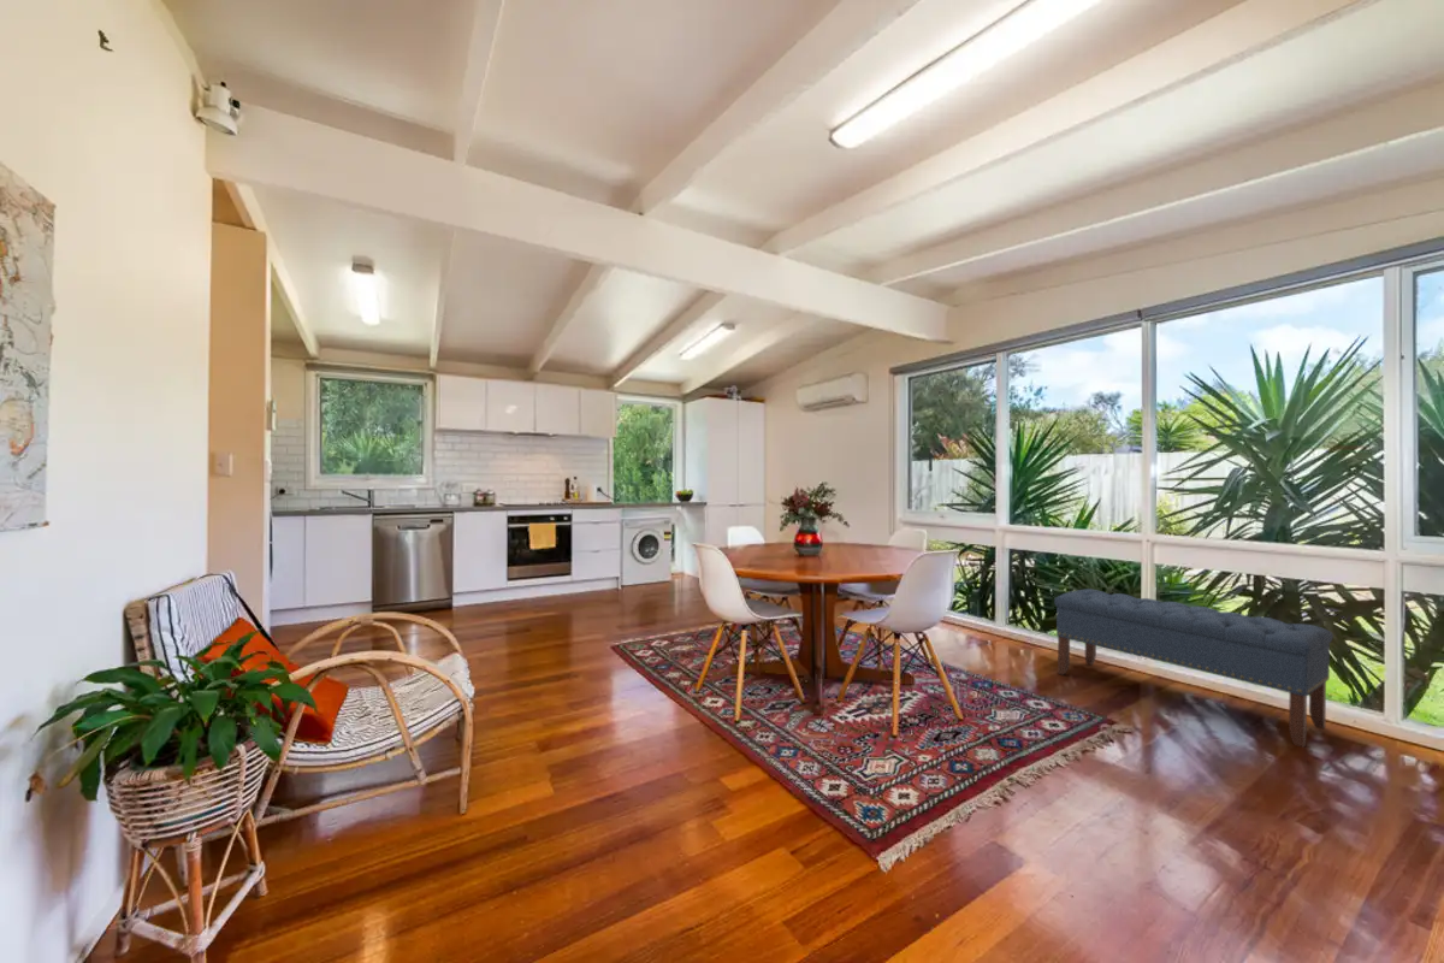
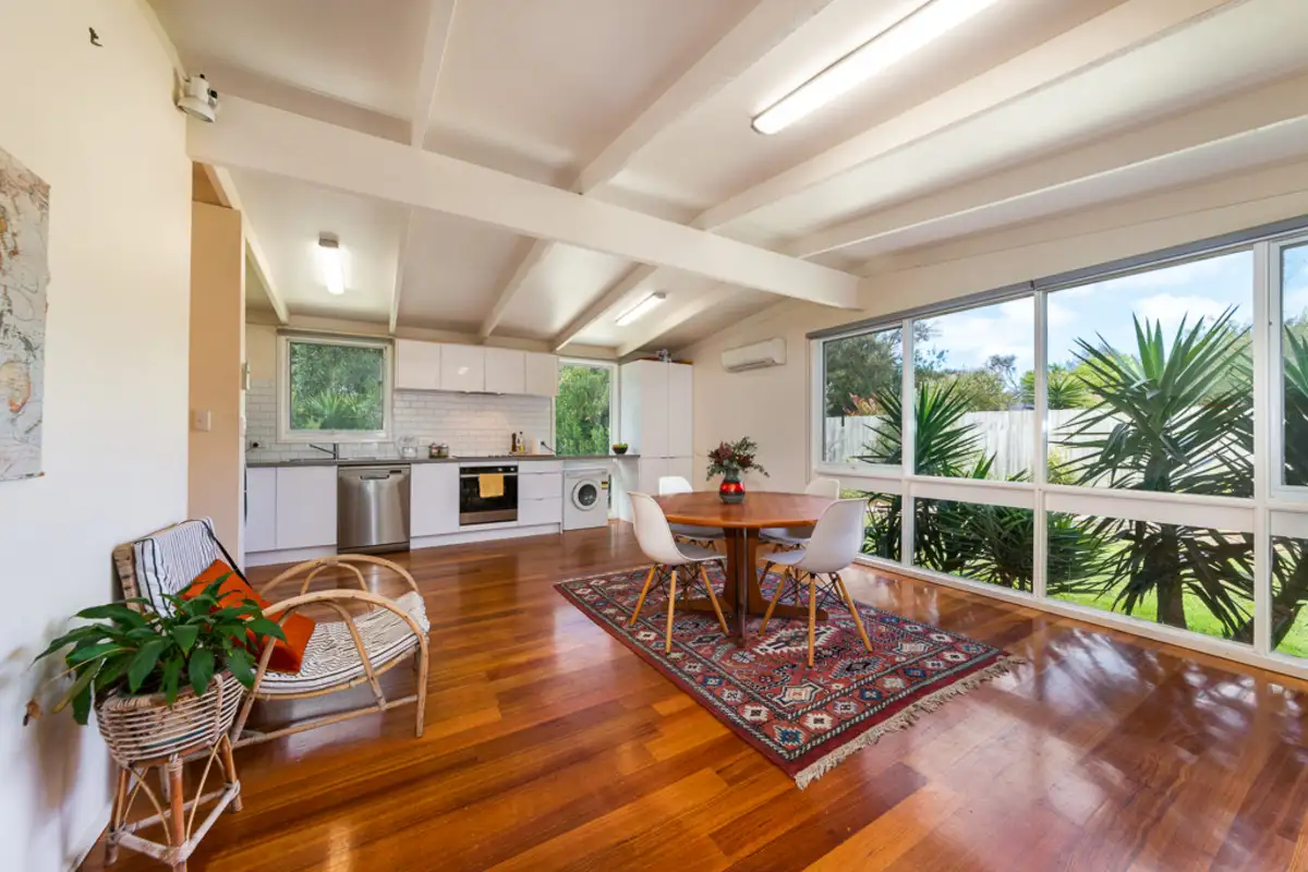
- bench [1053,587,1334,749]
